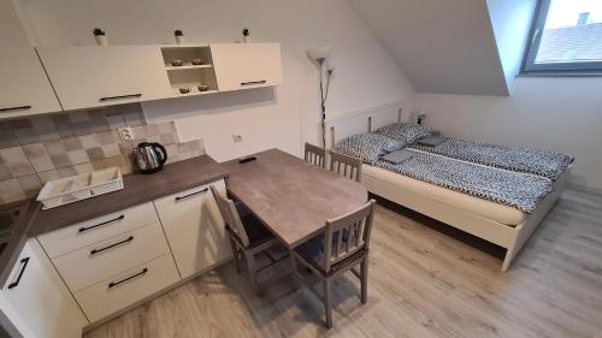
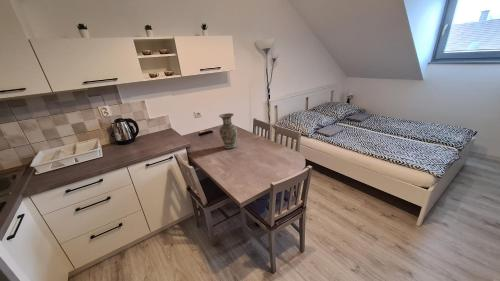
+ vase [218,112,238,150]
